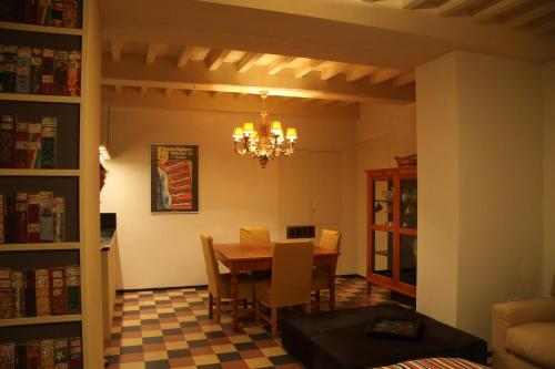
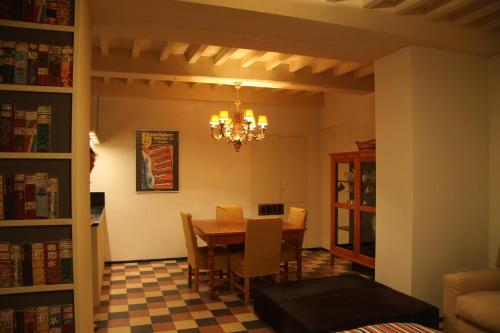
- decorative tray [364,314,424,340]
